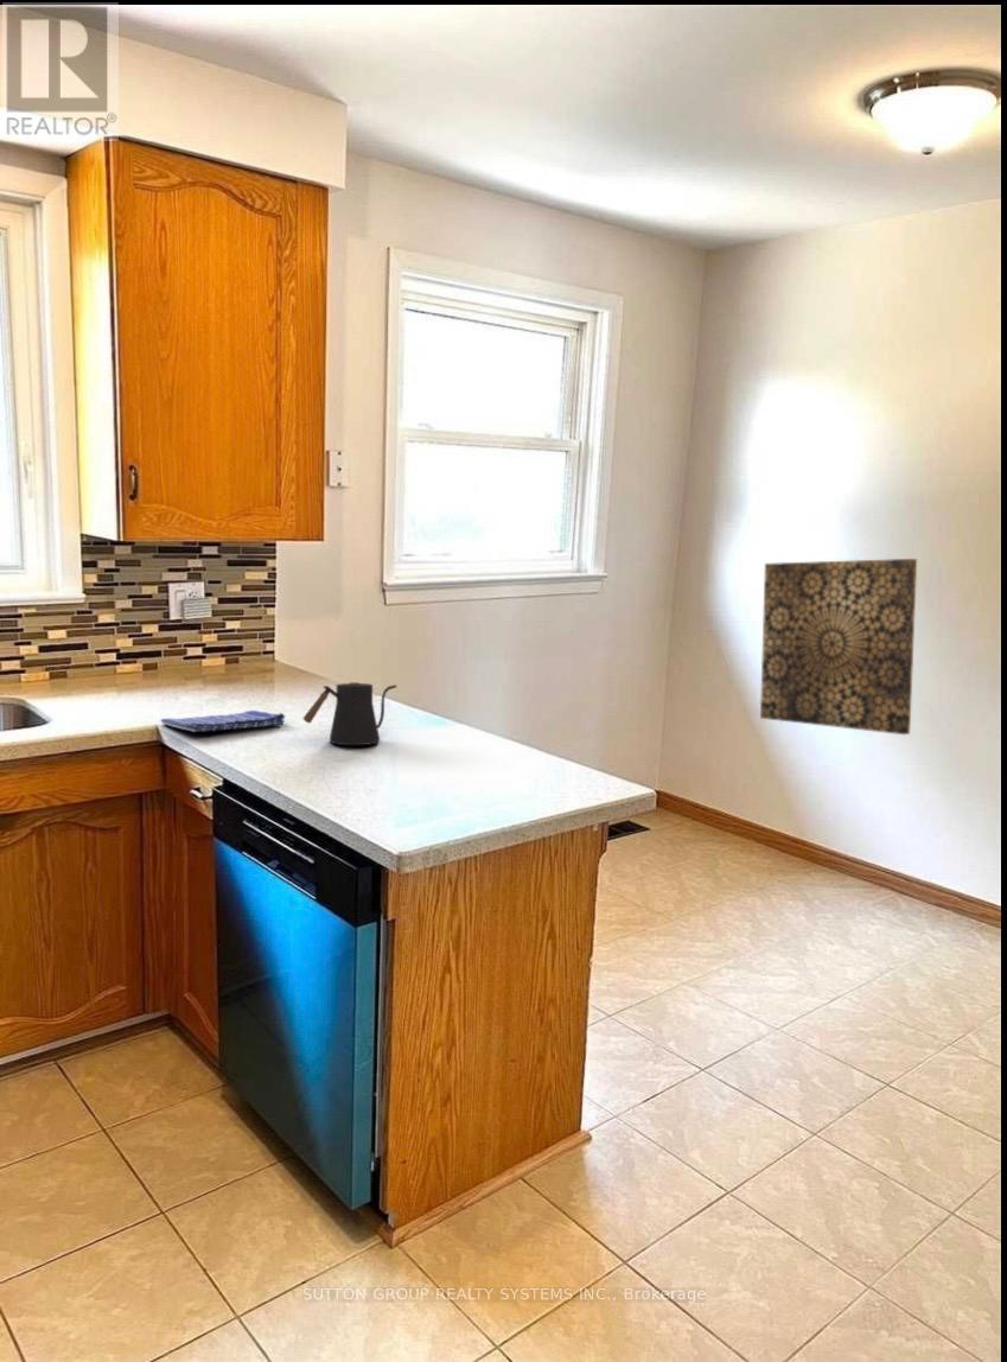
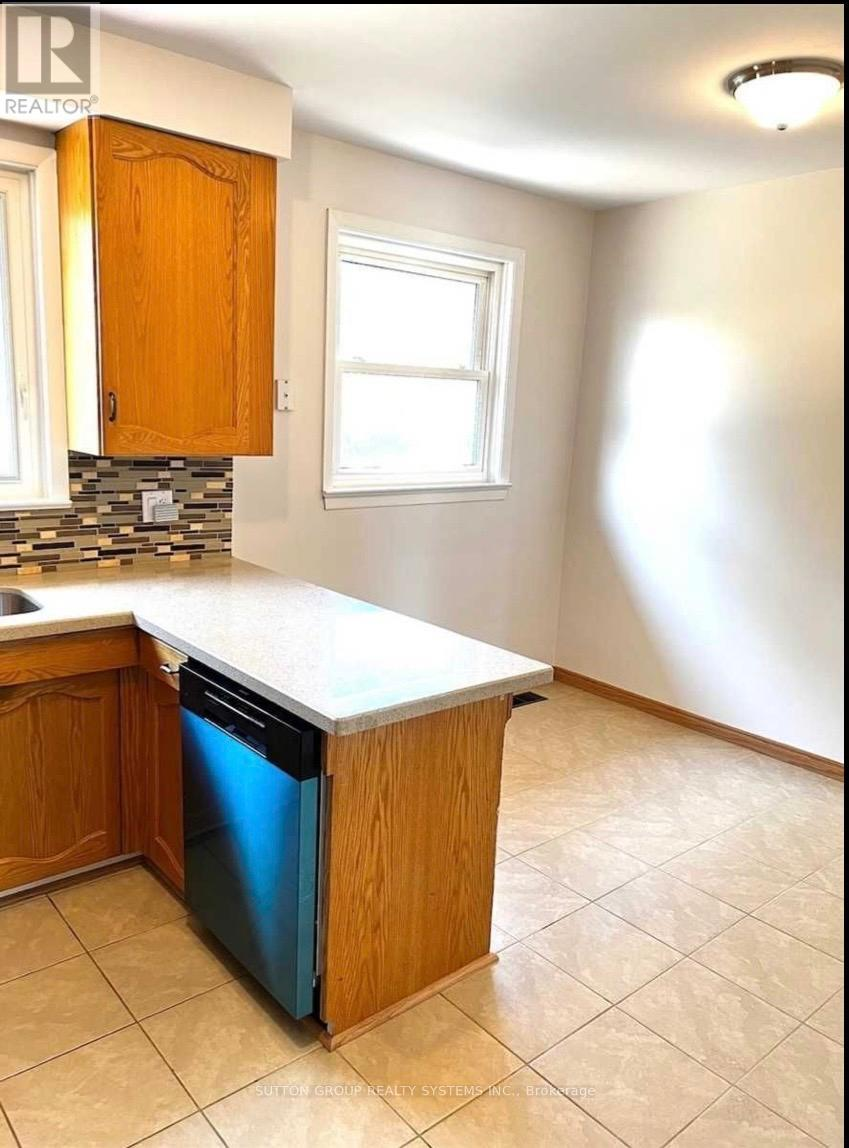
- kettle [302,681,397,746]
- dish towel [159,709,287,733]
- wall art [759,558,918,736]
